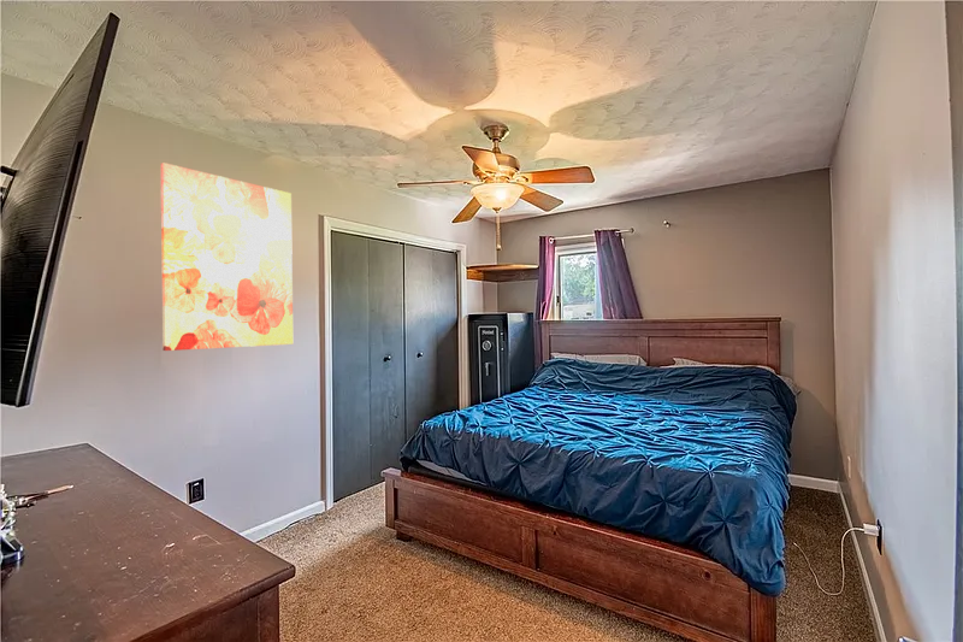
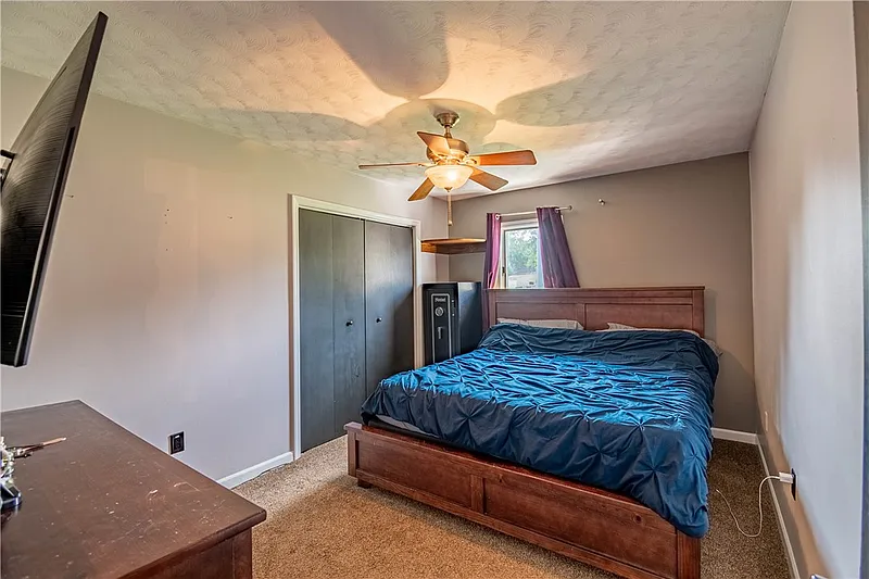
- wall art [160,161,294,352]
